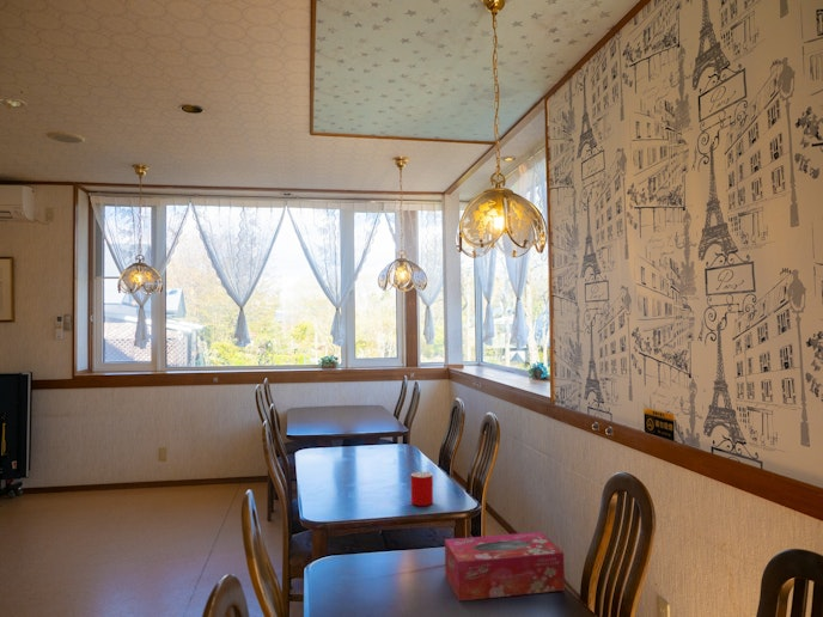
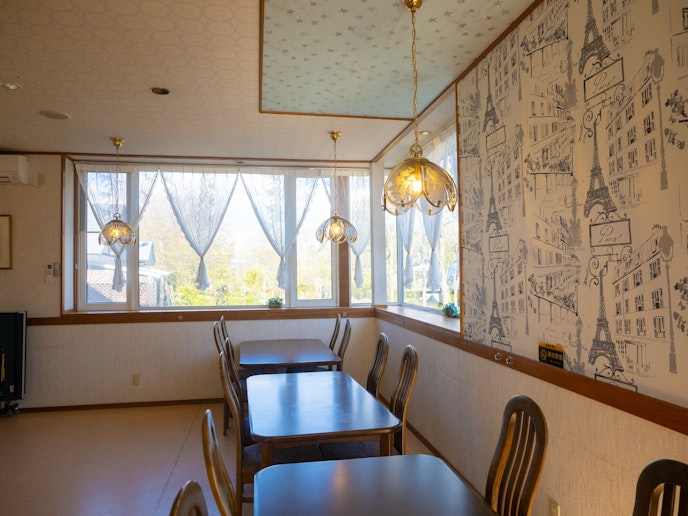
- tissue box [444,531,566,601]
- cup [410,471,434,507]
